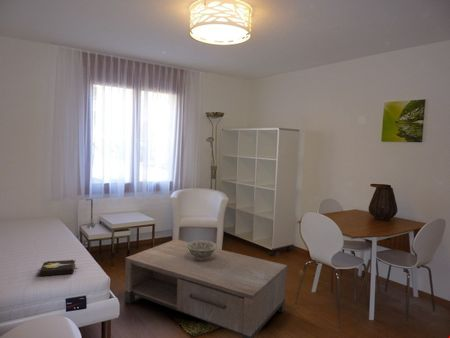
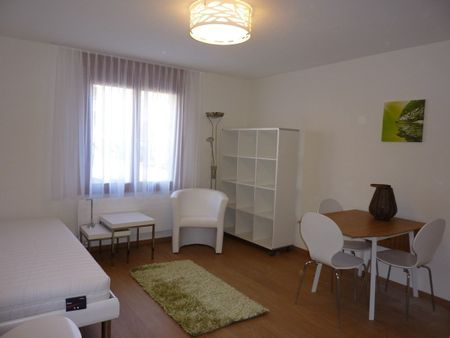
- decorative bowl [186,240,219,260]
- coffee table [124,238,288,338]
- hardback book [39,259,78,277]
